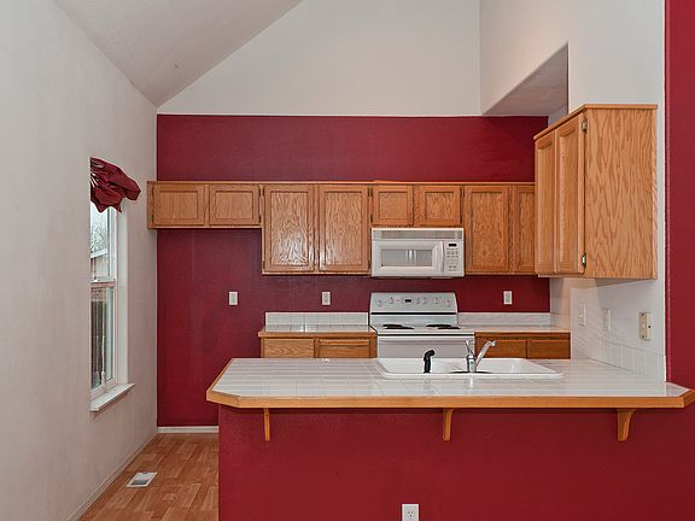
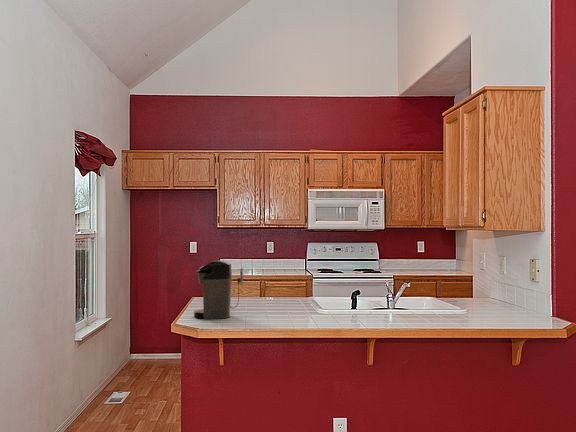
+ coffee maker [193,260,244,320]
